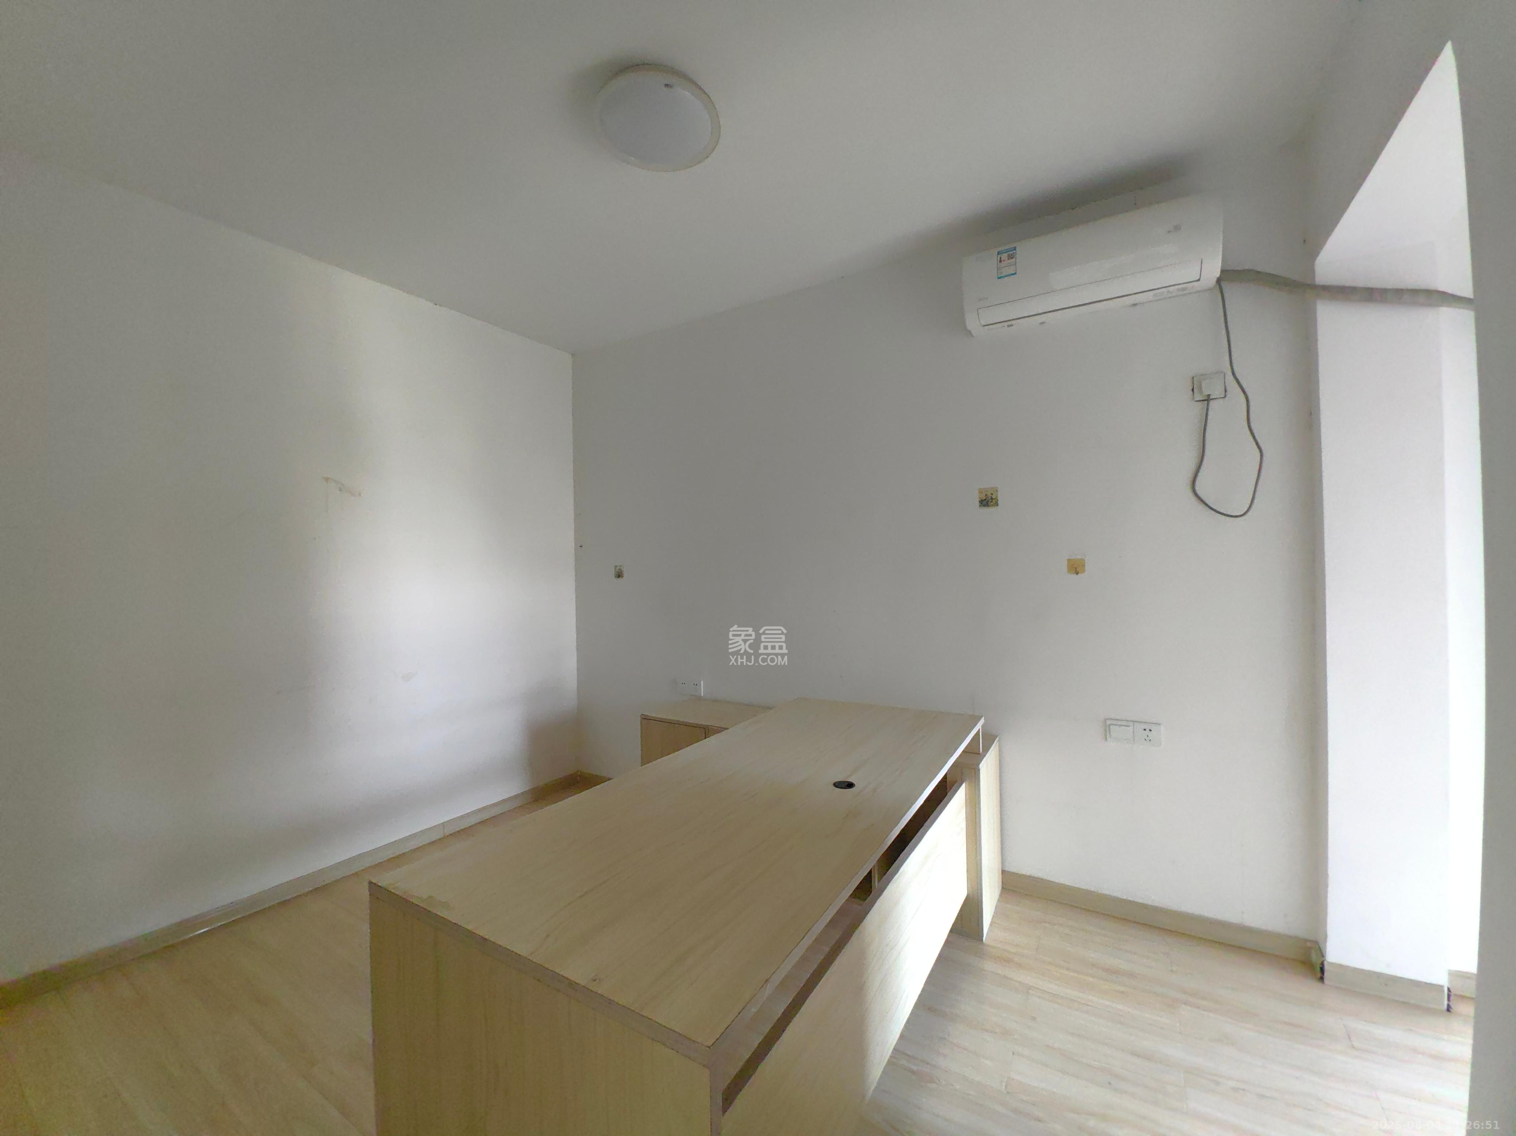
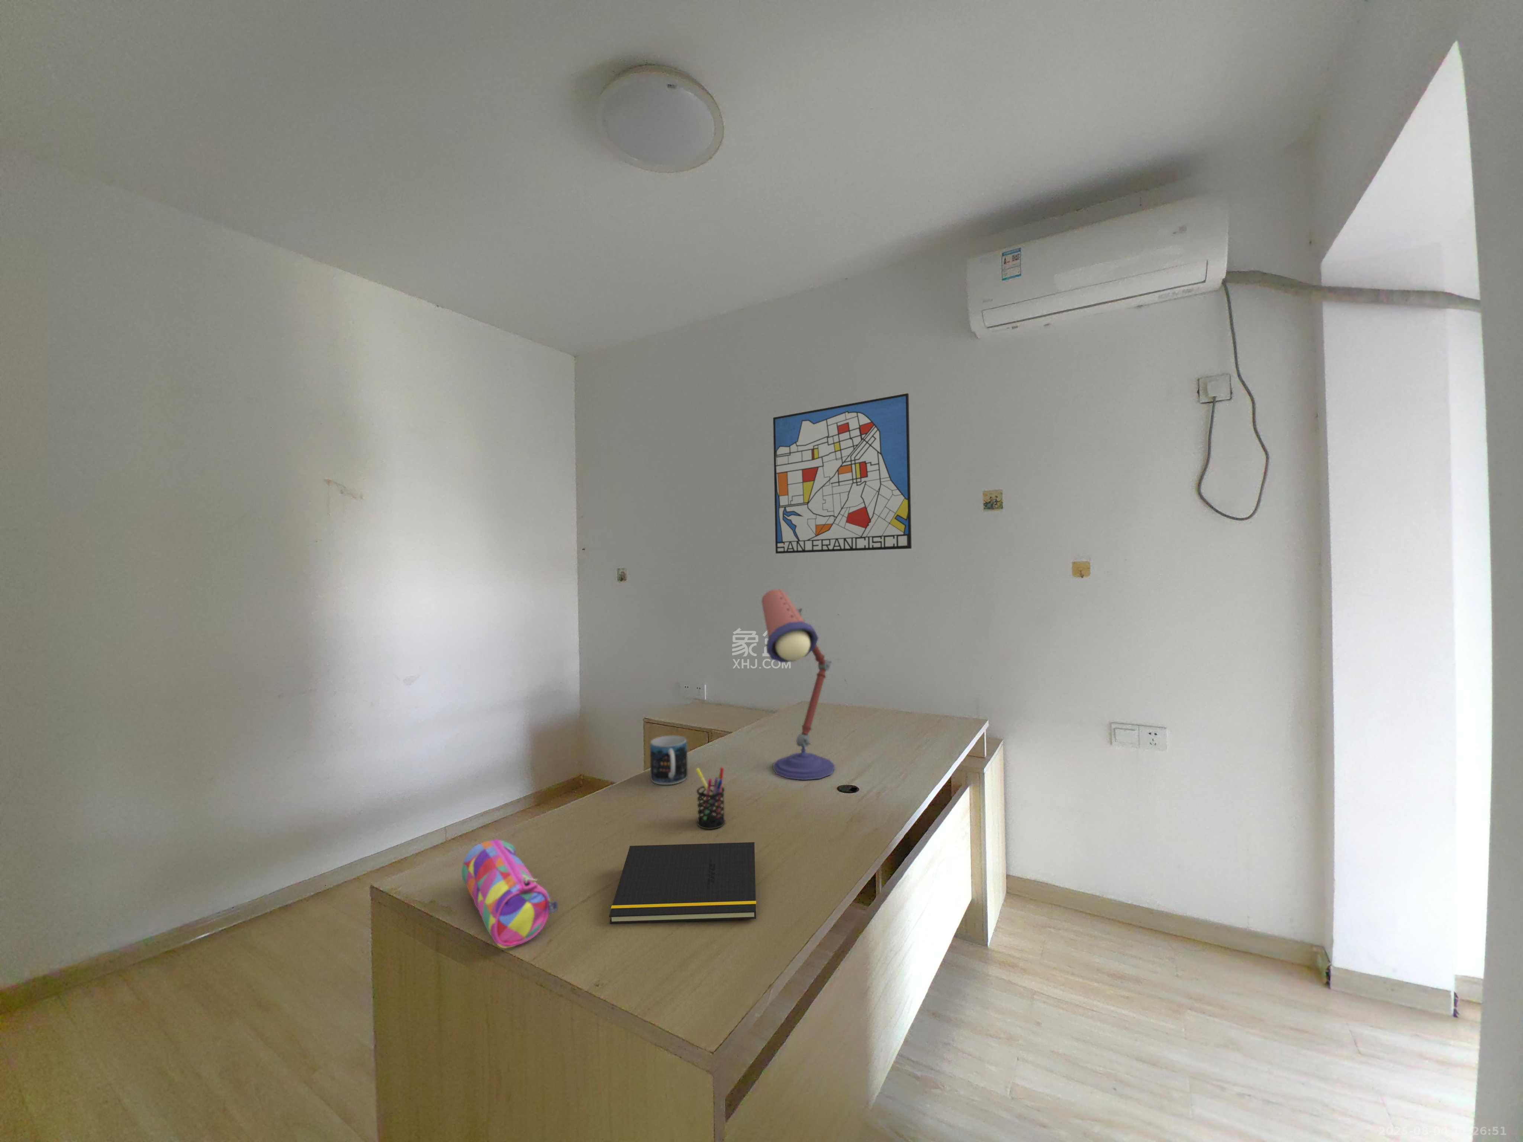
+ desk lamp [762,589,835,780]
+ pencil case [462,839,558,949]
+ wall art [772,393,913,554]
+ notepad [609,842,757,924]
+ mug [650,735,688,786]
+ pen holder [694,767,726,829]
